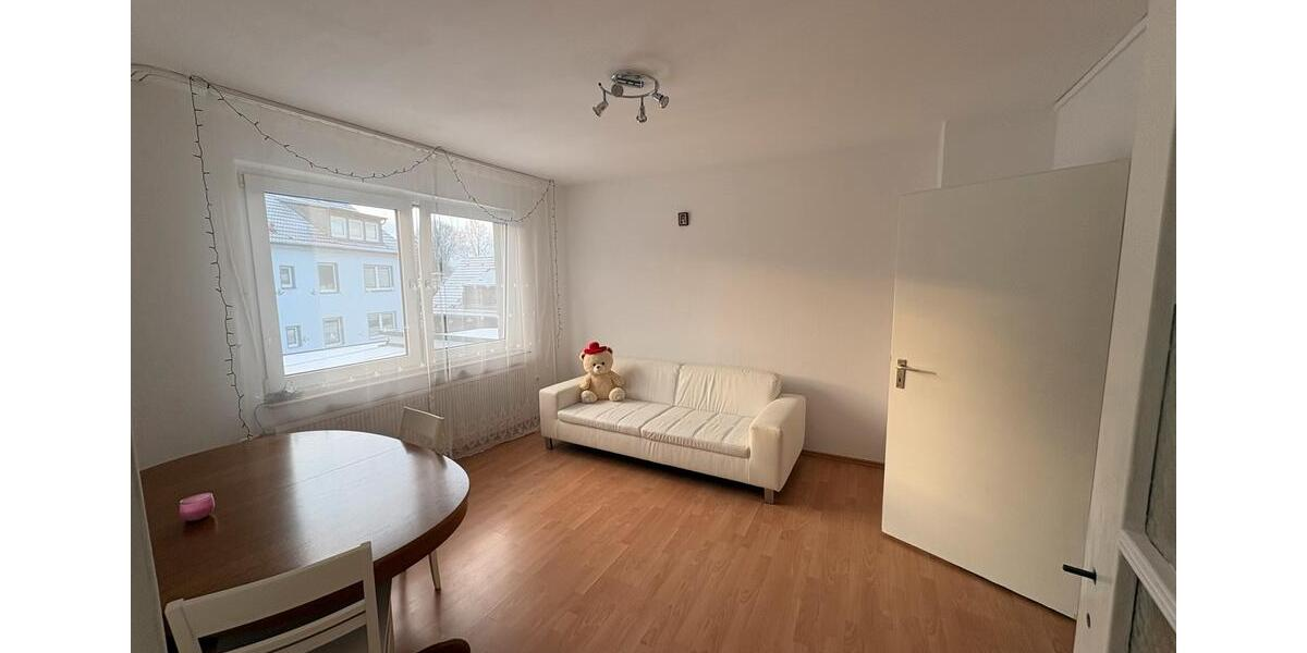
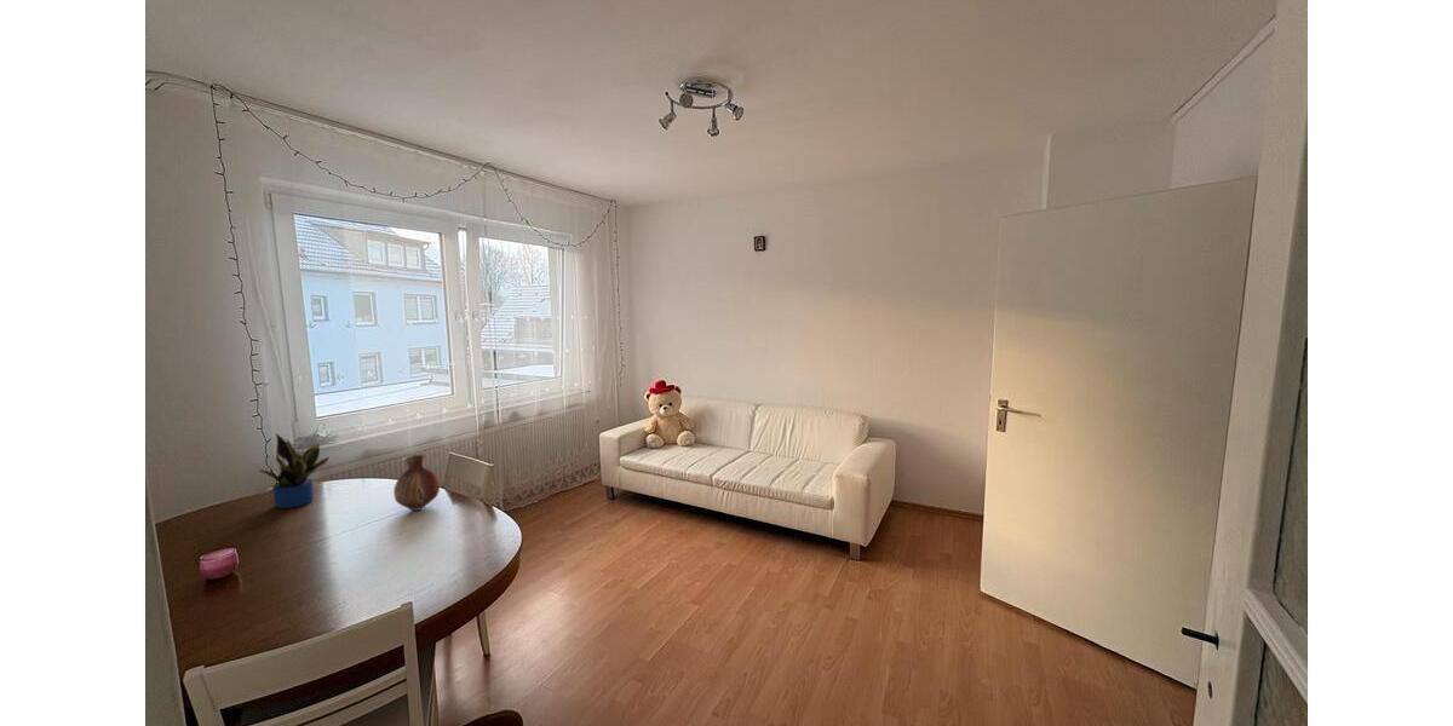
+ potted plant [258,433,331,509]
+ vase [392,453,441,512]
